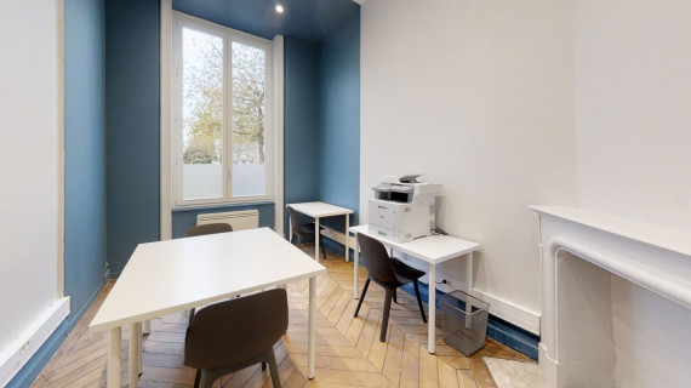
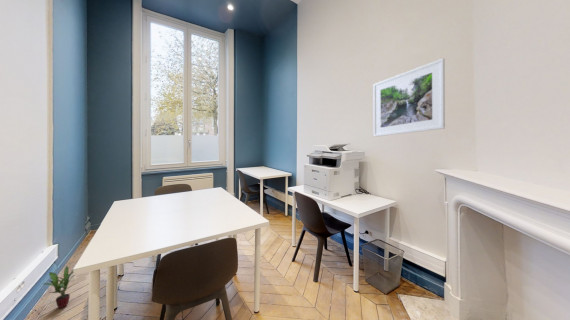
+ potted plant [43,265,75,309]
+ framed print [372,57,446,138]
